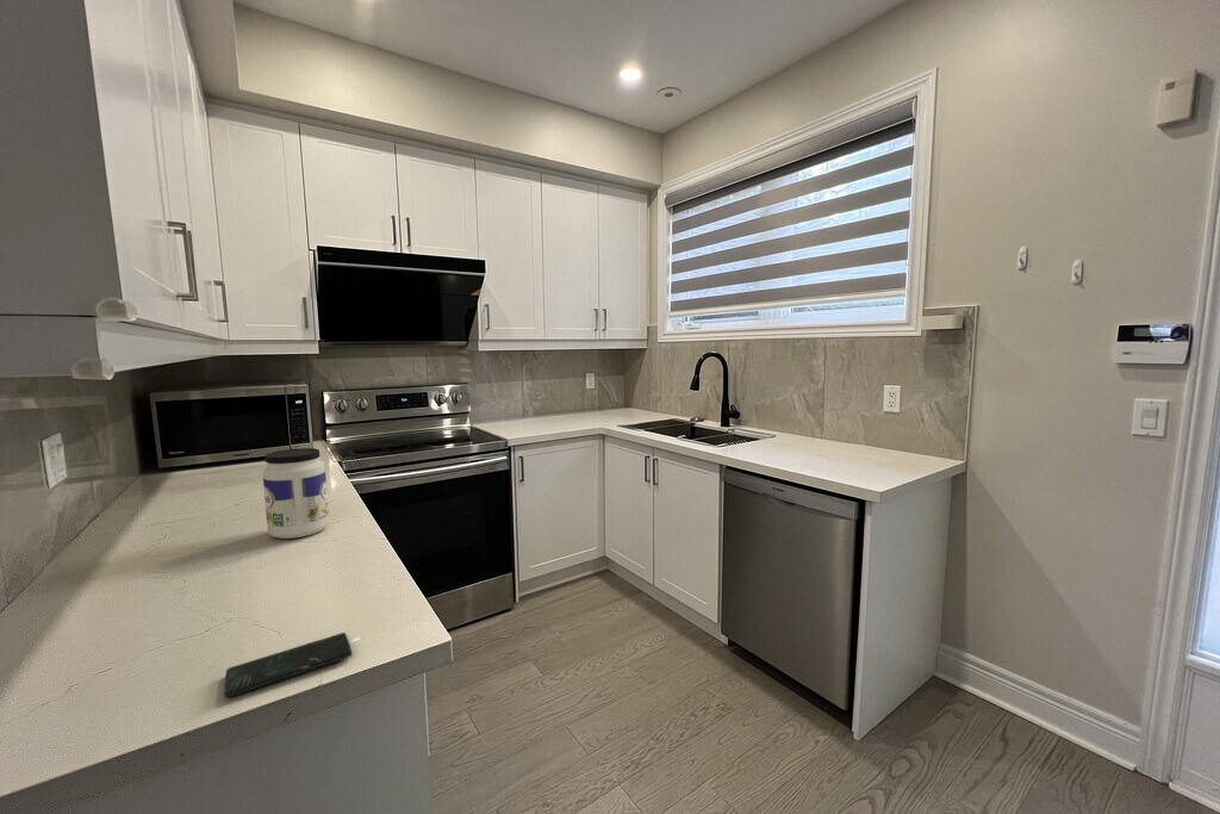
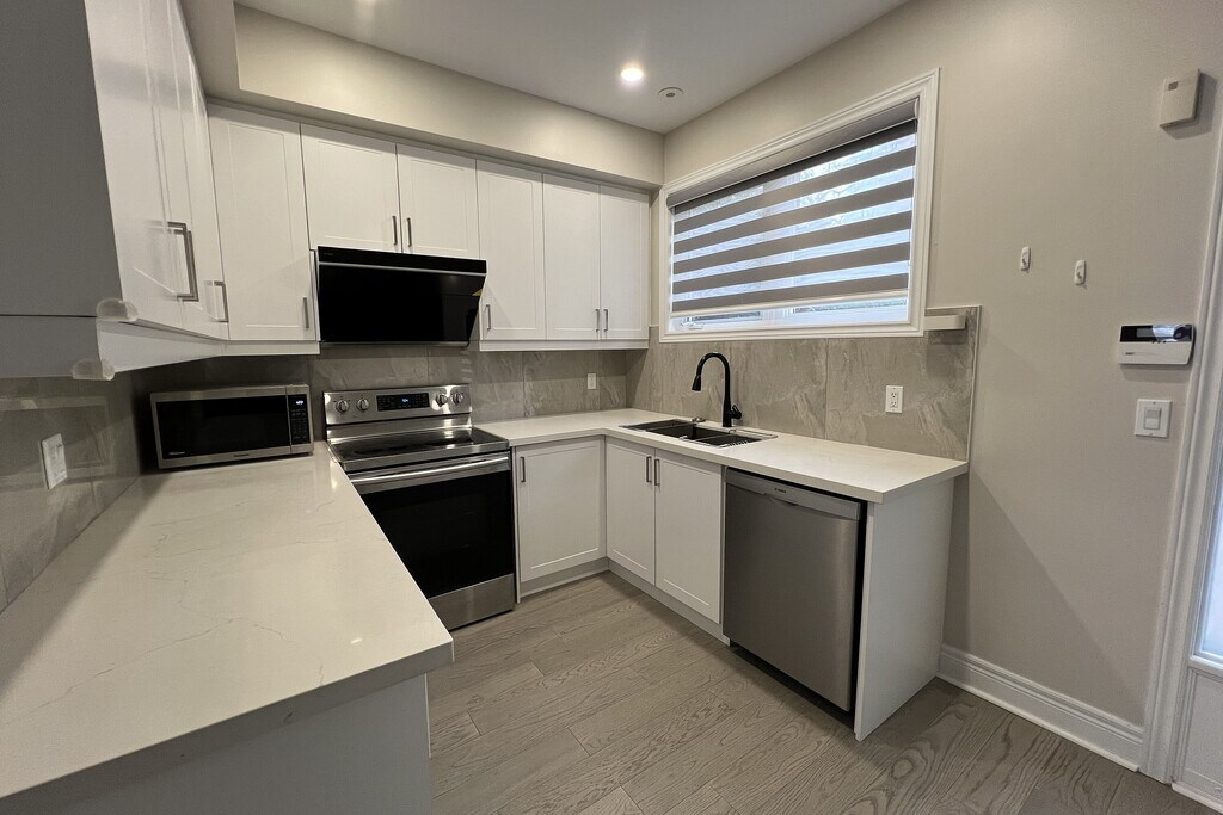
- jar [262,447,330,540]
- smartphone [223,632,354,698]
